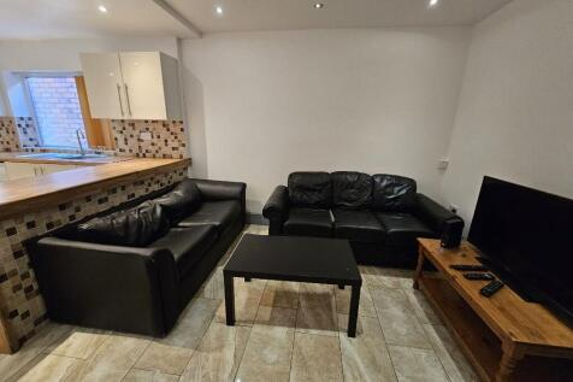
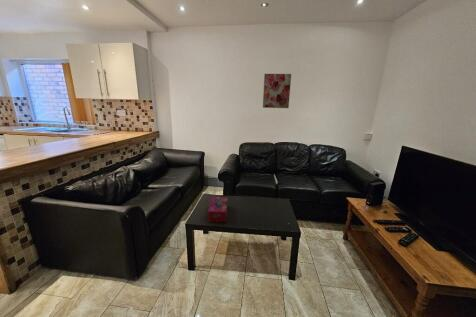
+ wall art [262,73,292,109]
+ tissue box [207,195,228,223]
